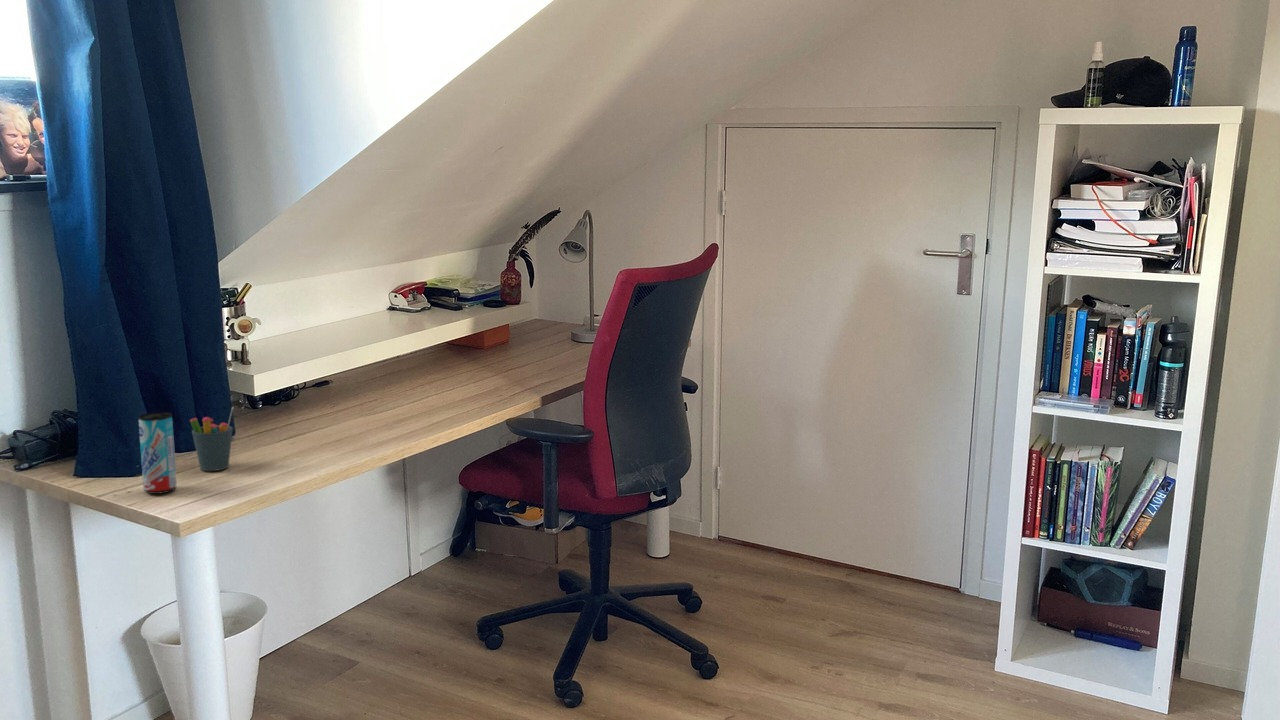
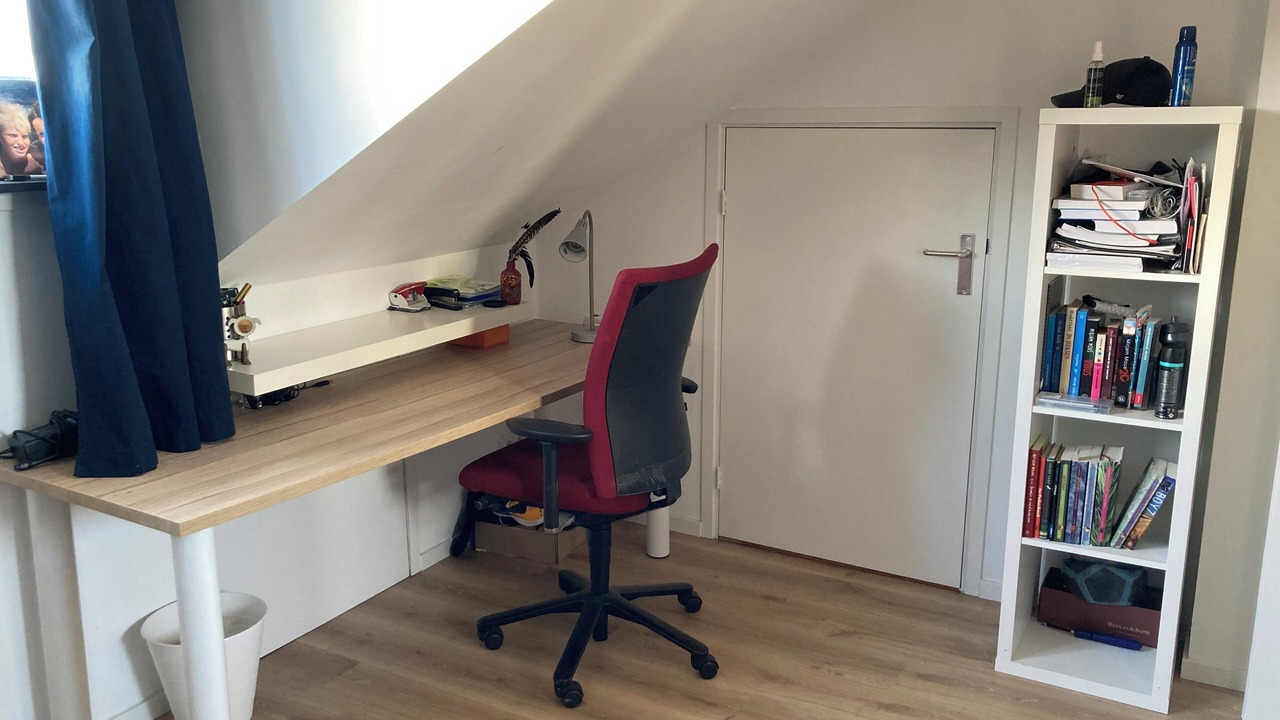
- pen holder [189,406,234,472]
- beverage can [137,411,178,495]
